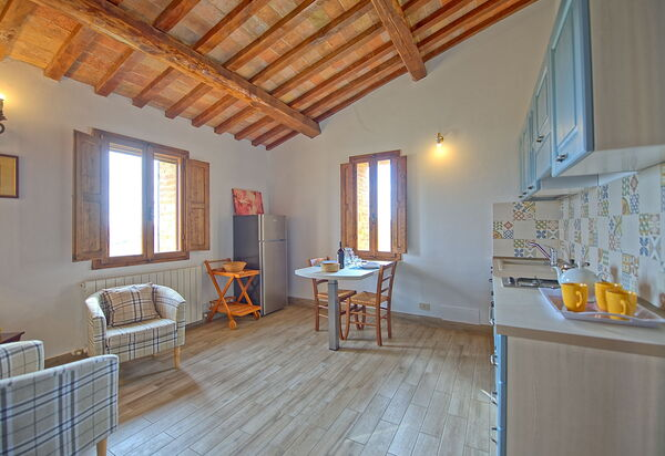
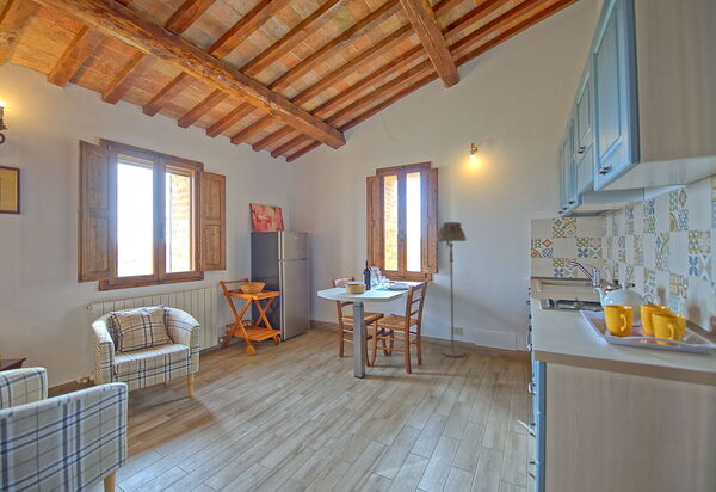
+ floor lamp [434,221,468,358]
